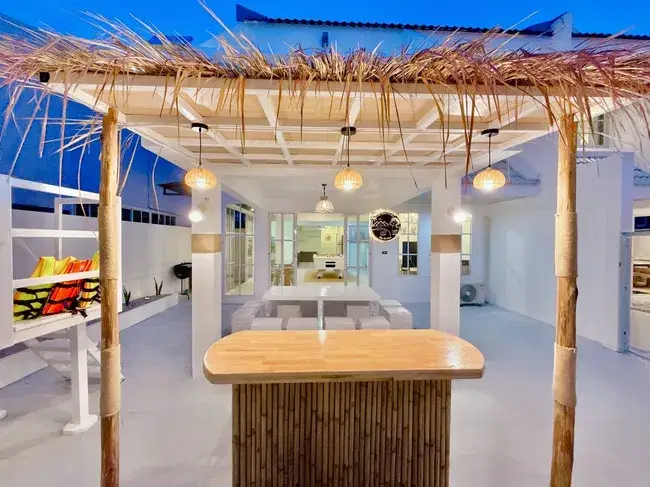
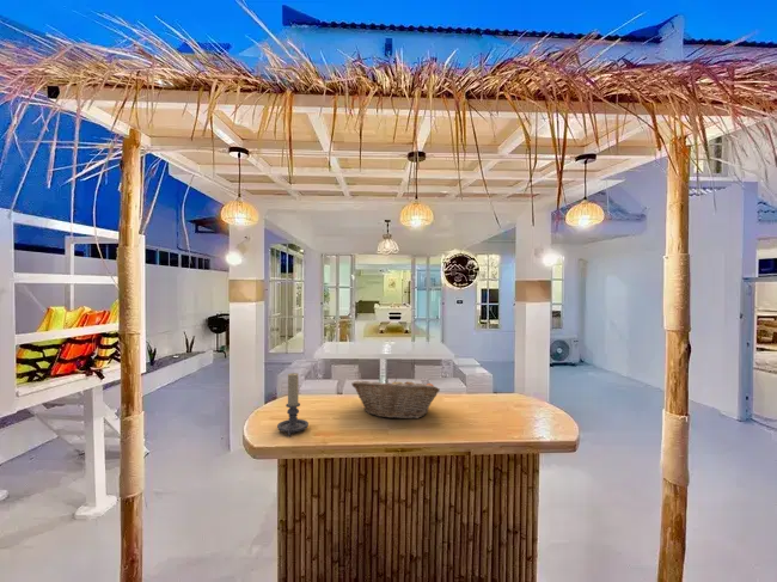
+ fruit basket [350,376,441,419]
+ candle holder [276,372,310,437]
